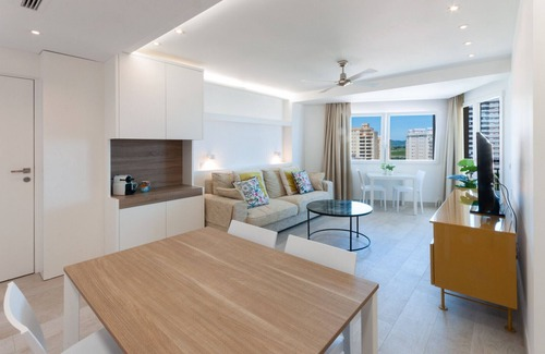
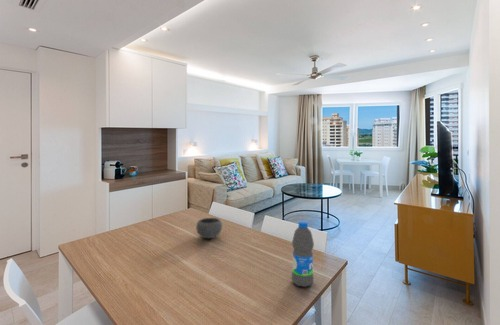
+ bowl [195,217,223,239]
+ water bottle [291,221,315,288]
